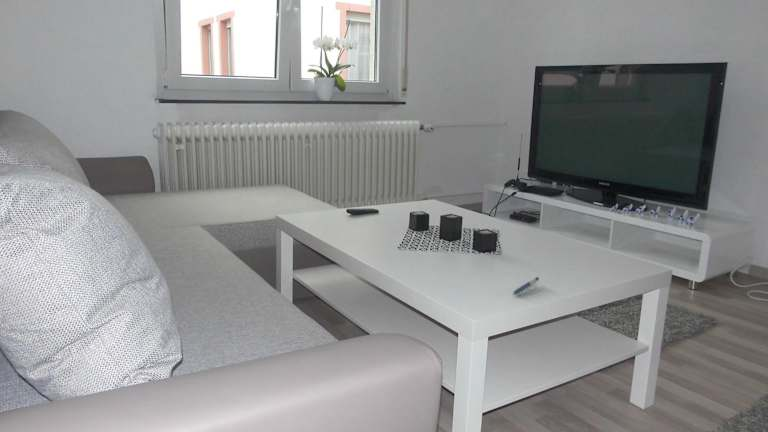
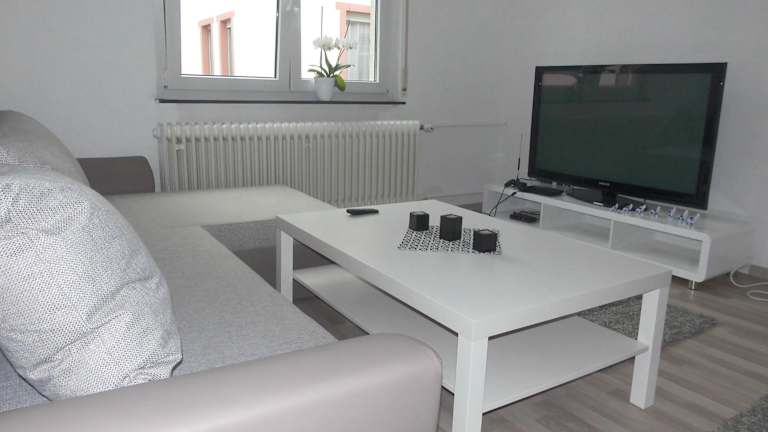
- pen [513,276,540,295]
